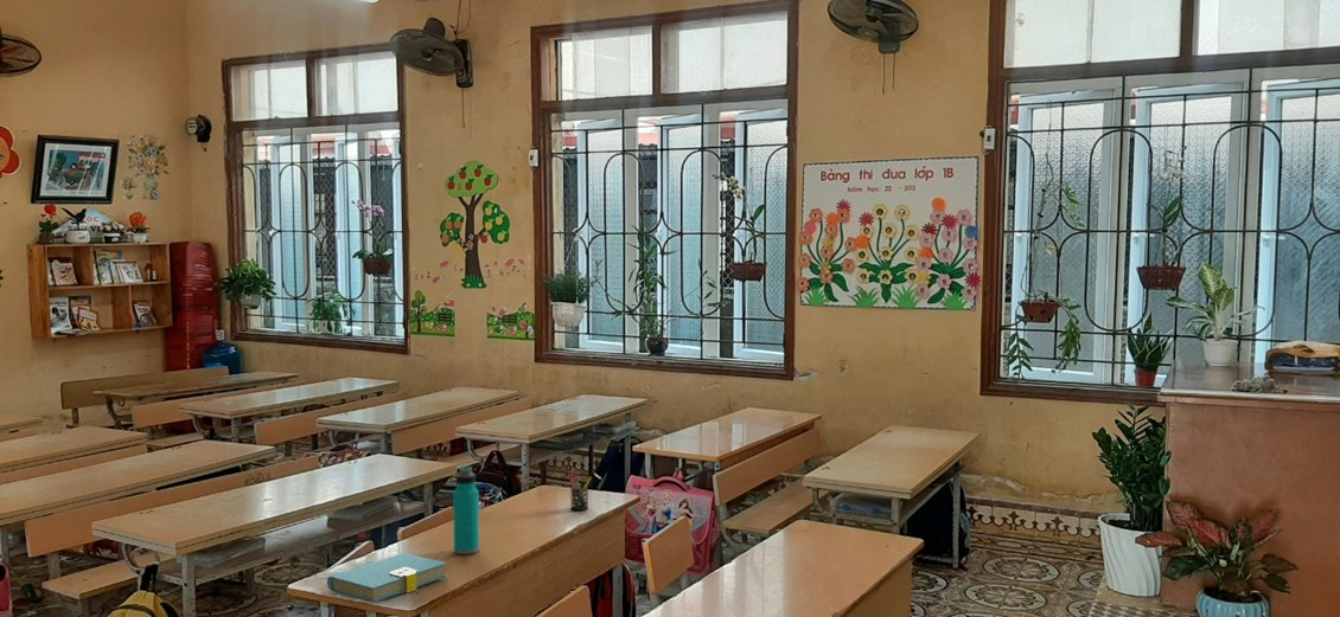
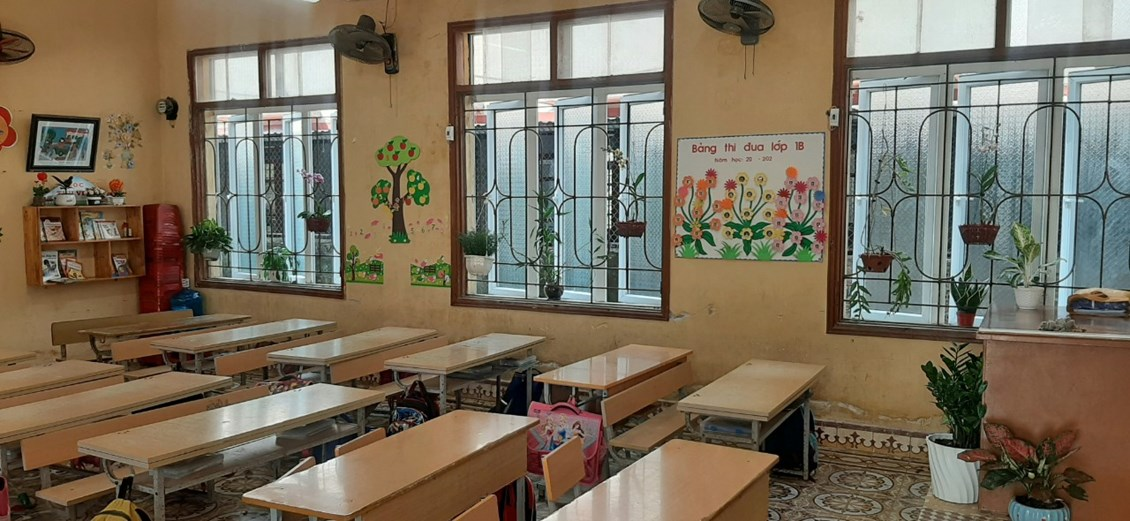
- book [326,552,447,604]
- pen holder [567,471,593,512]
- water bottle [452,465,480,555]
